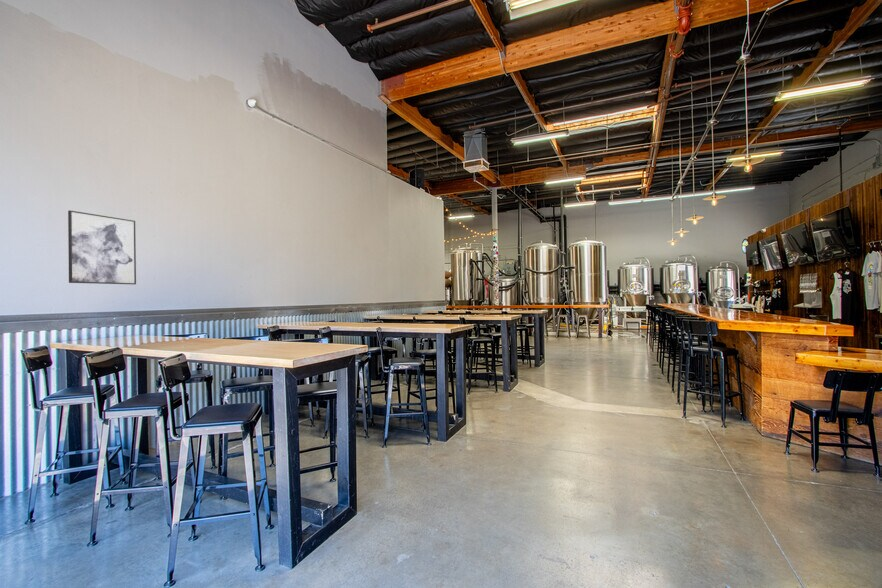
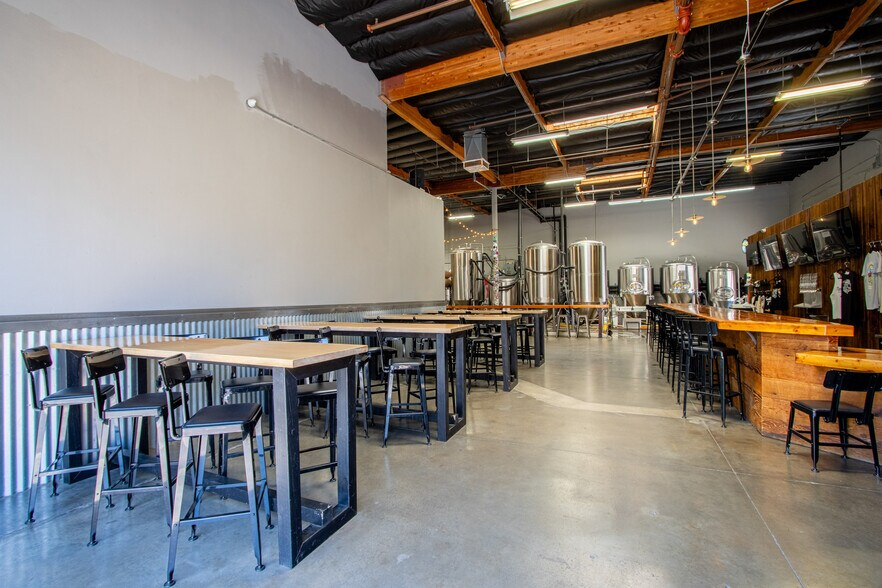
- wall art [67,209,137,285]
